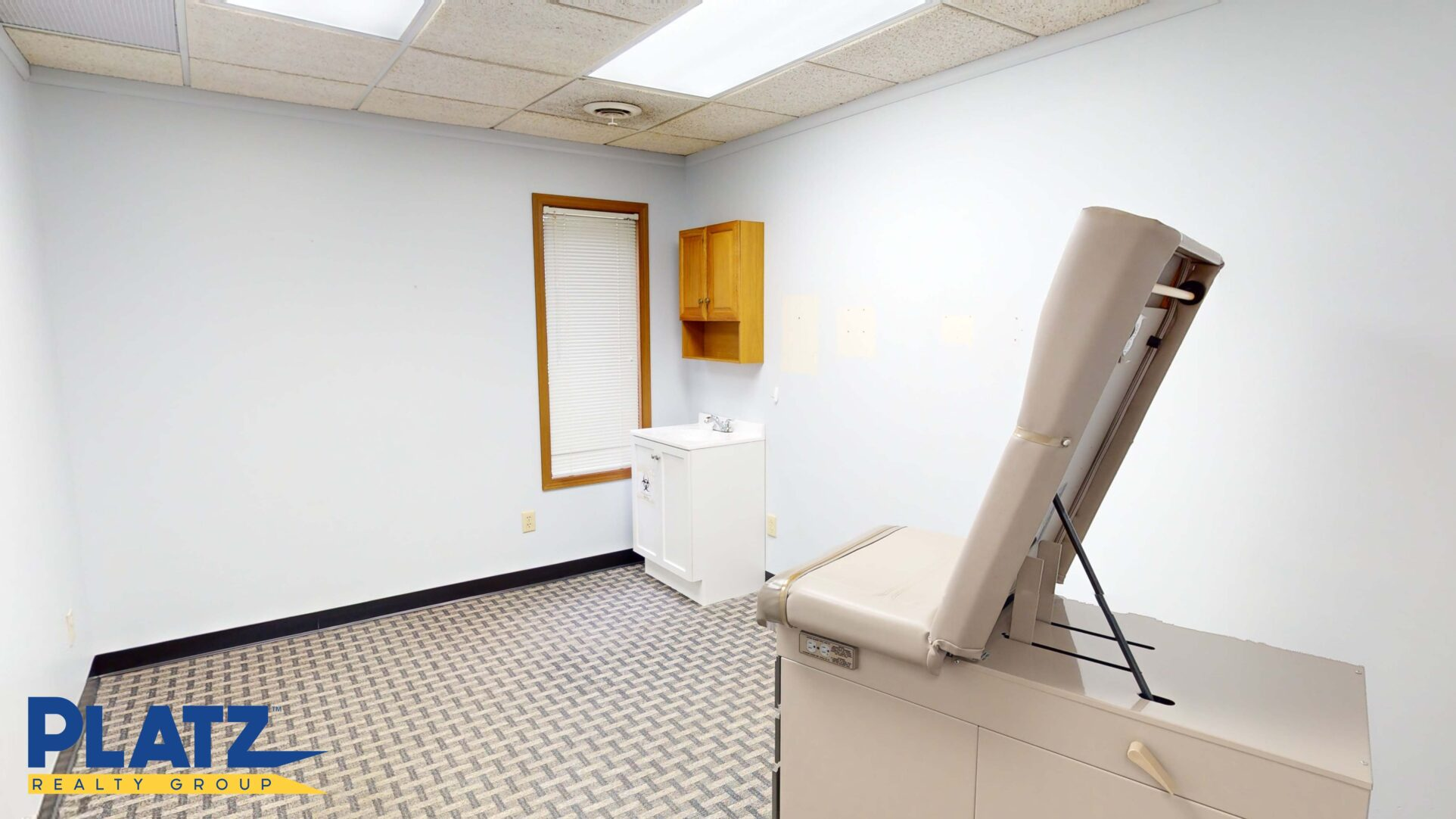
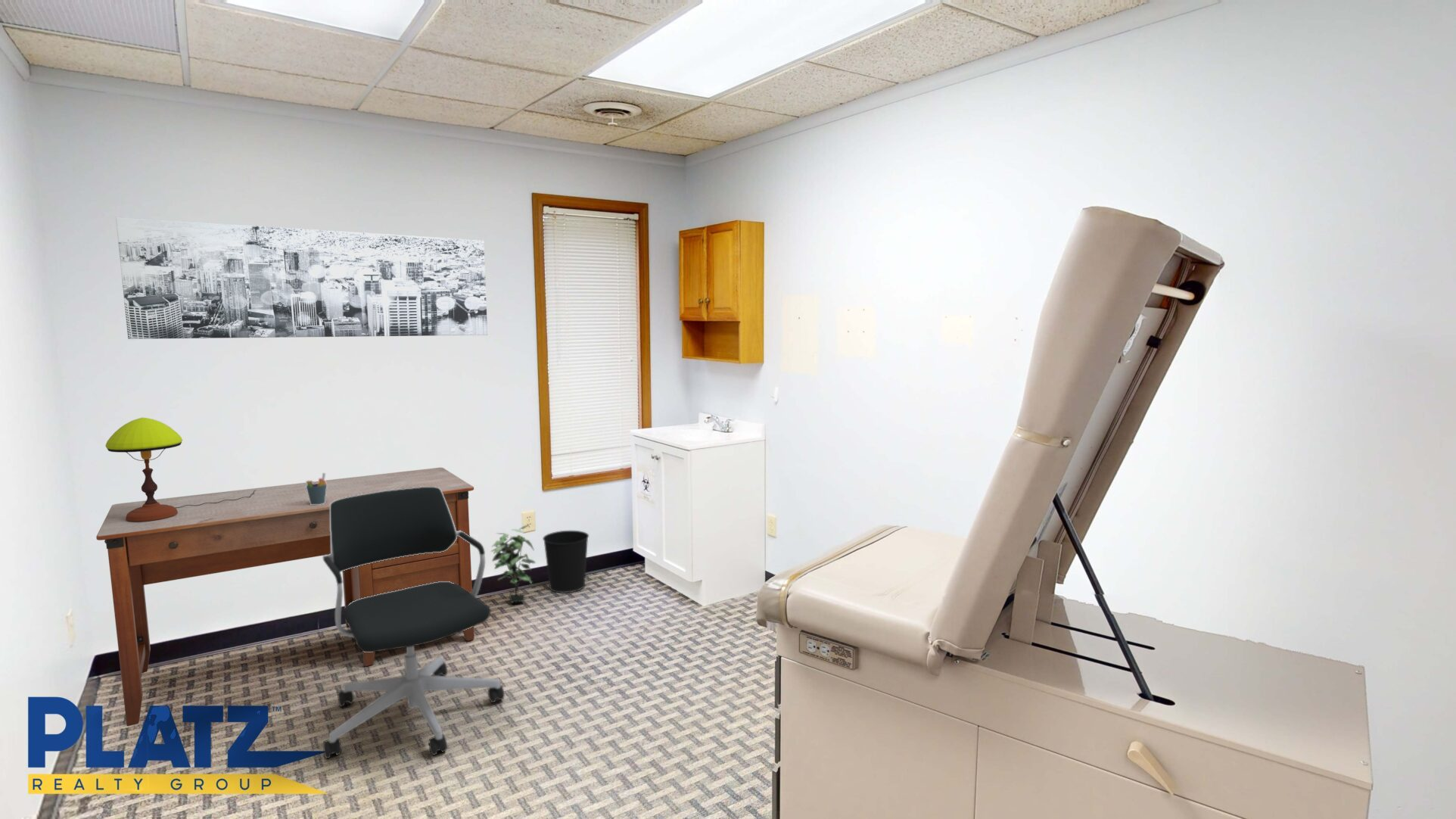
+ wastebasket [542,530,590,594]
+ pen holder [305,472,327,505]
+ desk [95,467,475,727]
+ office chair [322,487,506,759]
+ wall art [115,216,488,340]
+ potted plant [490,524,537,604]
+ table lamp [104,417,255,522]
